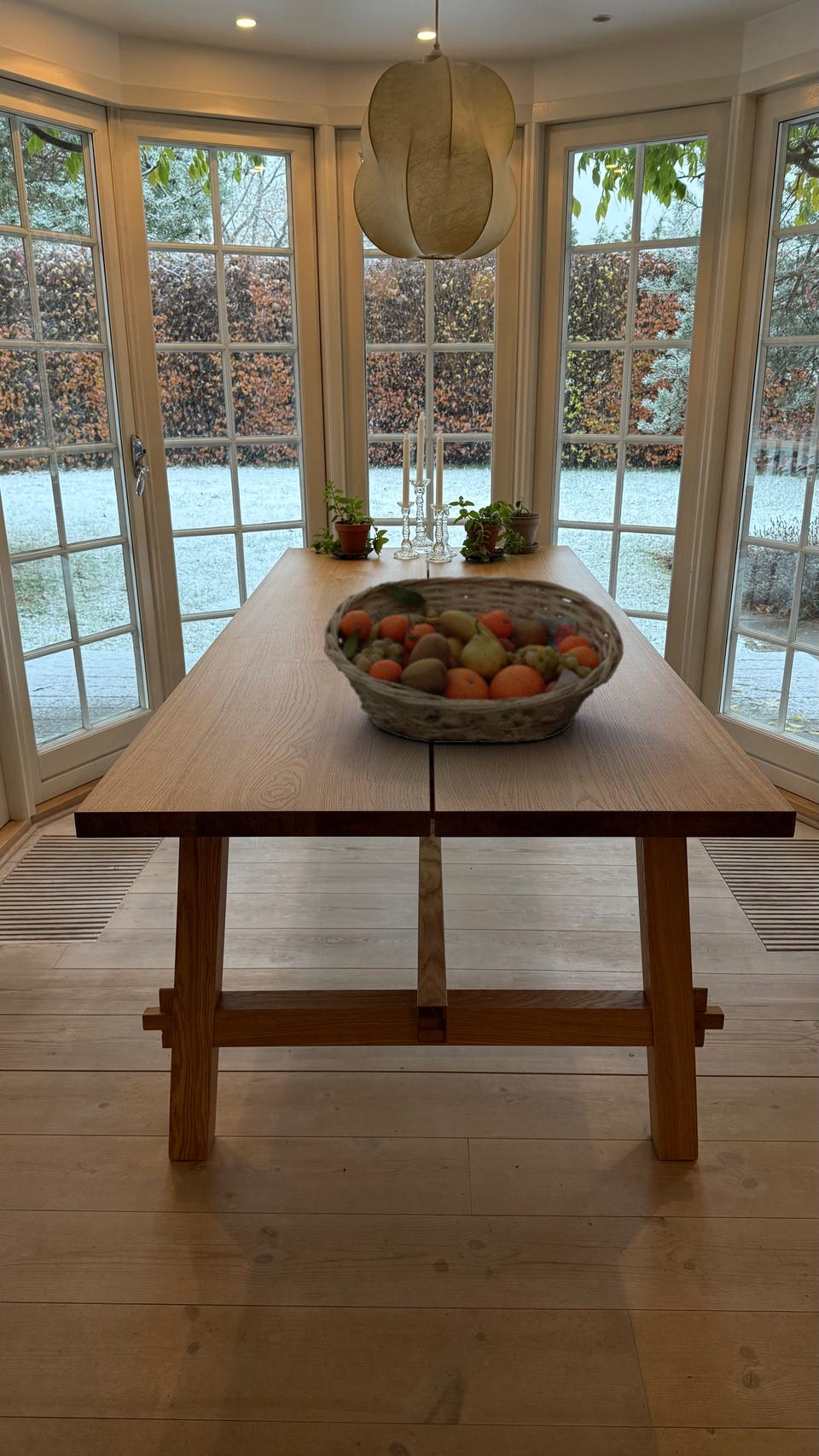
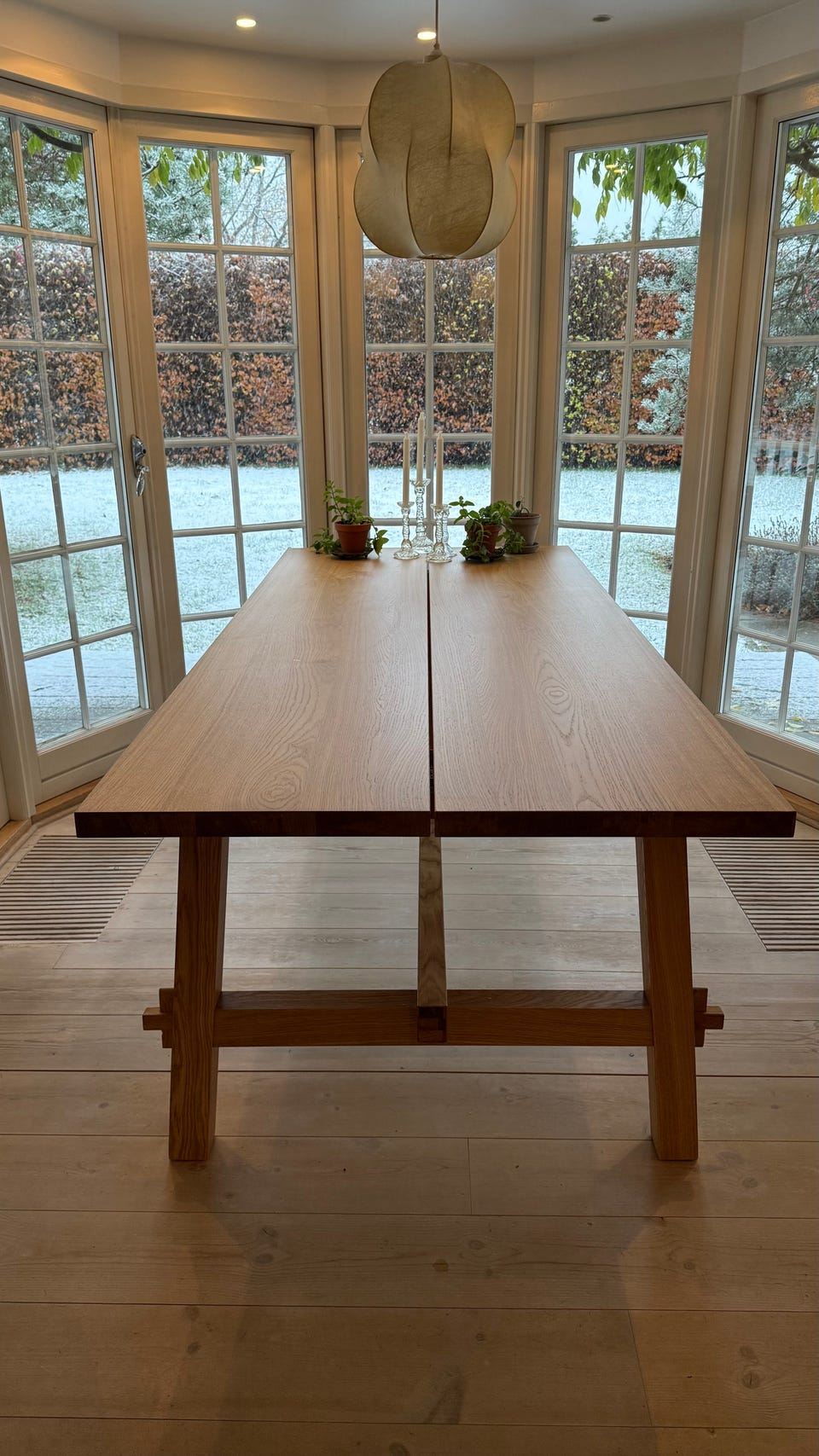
- fruit basket [322,575,624,744]
